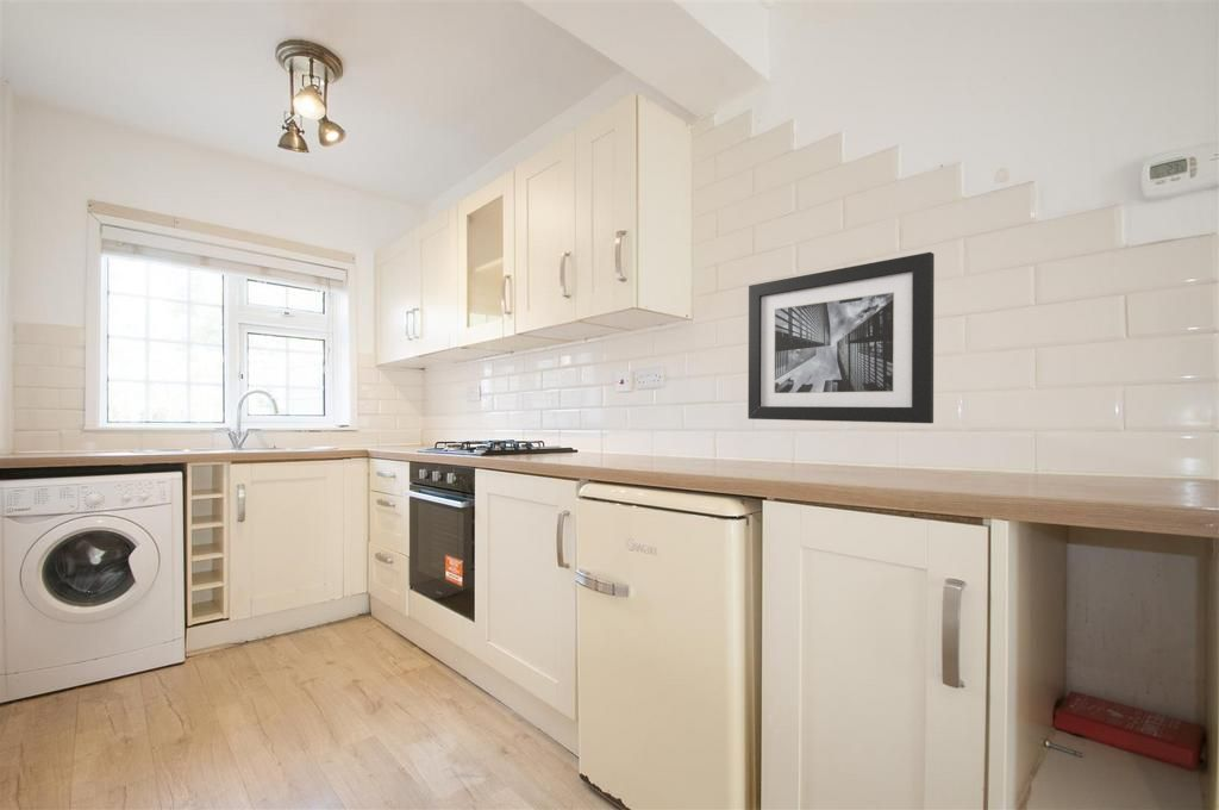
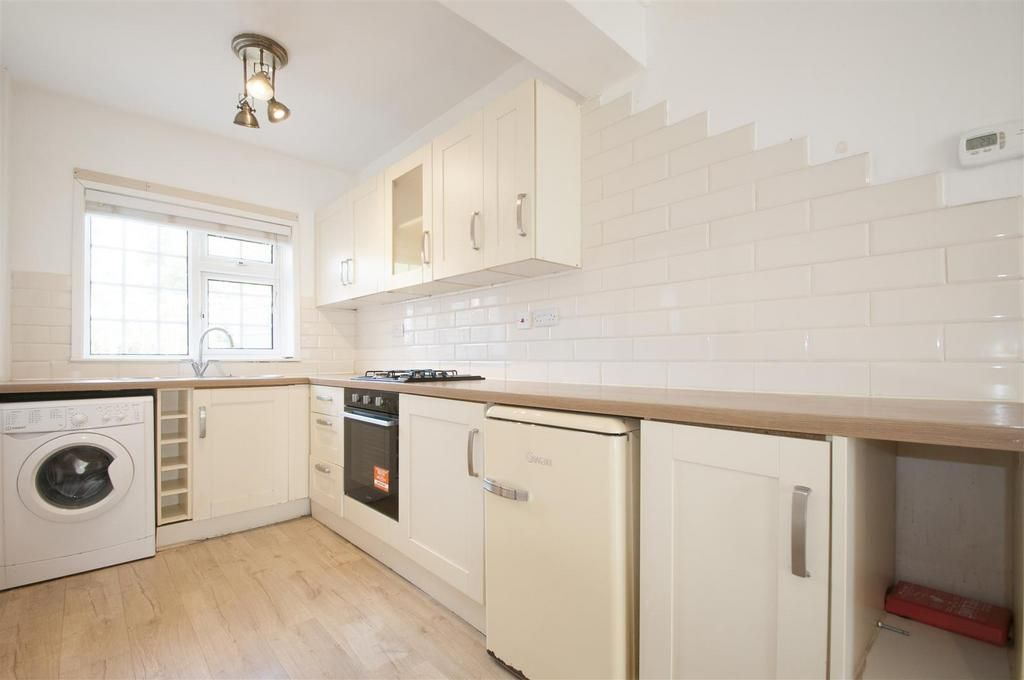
- wall art [746,251,936,424]
